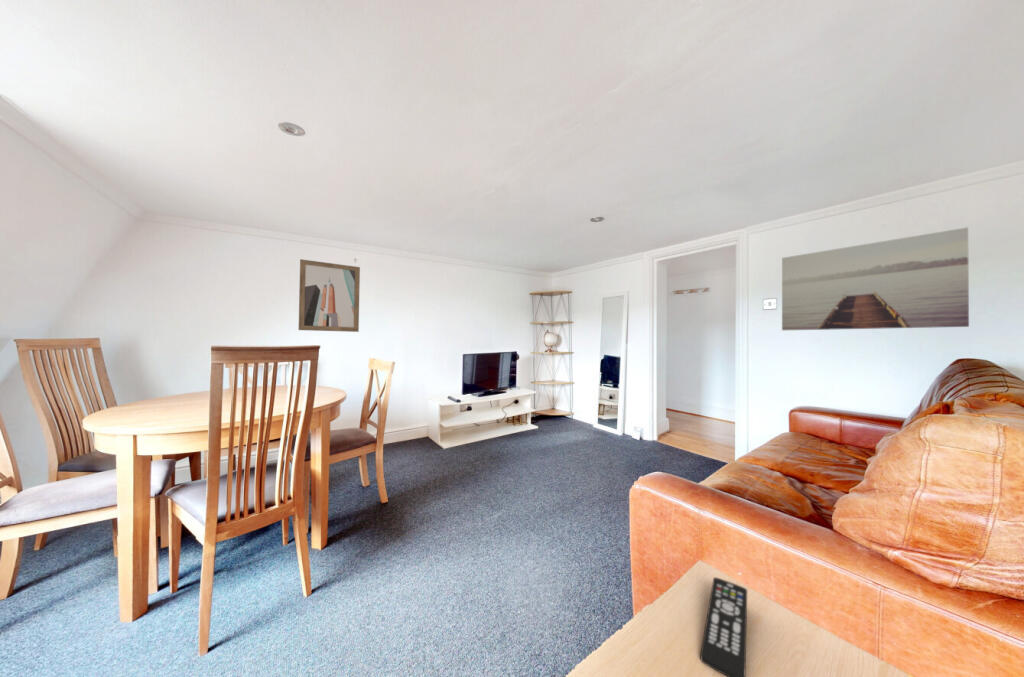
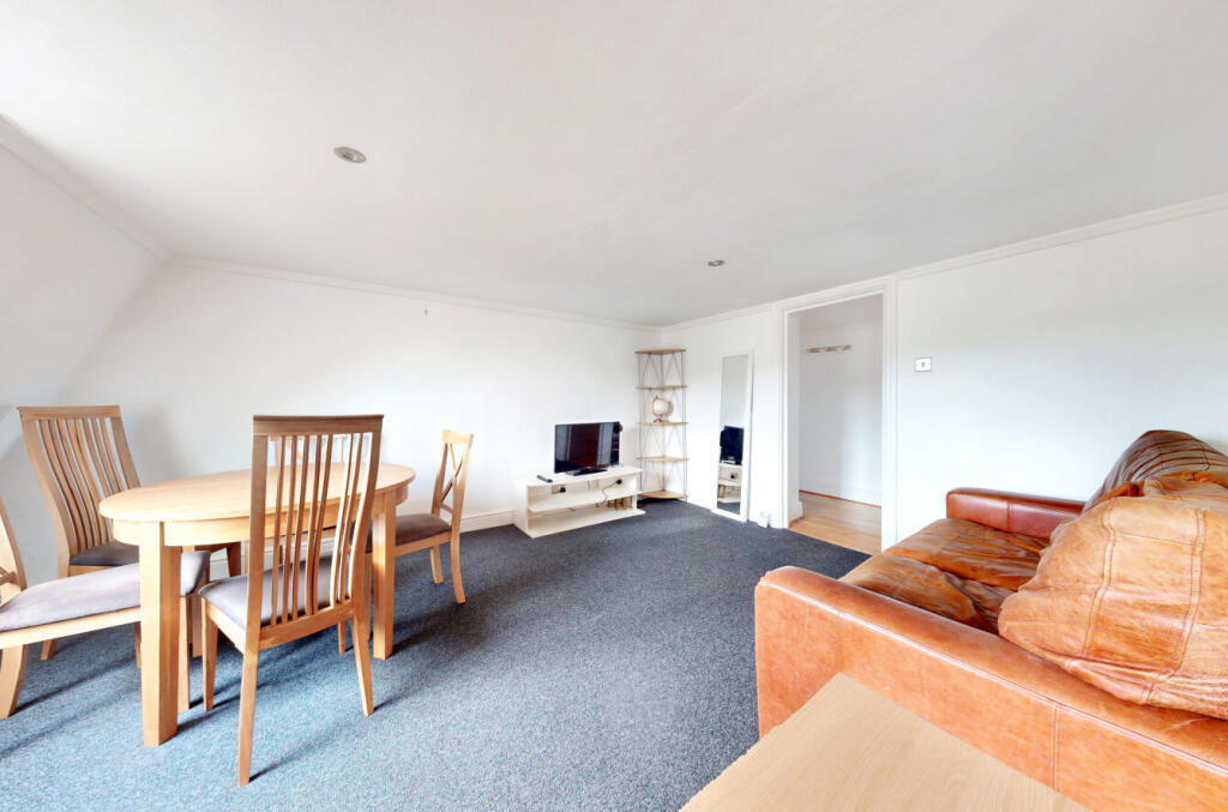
- wall art [298,258,361,333]
- wall art [781,226,970,331]
- remote control [700,576,748,677]
